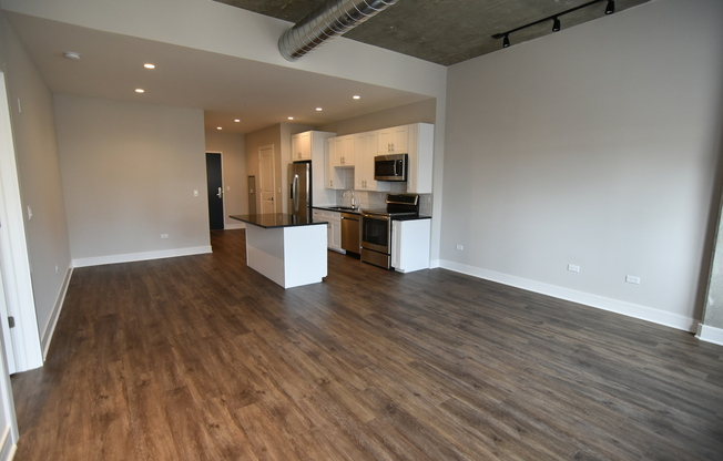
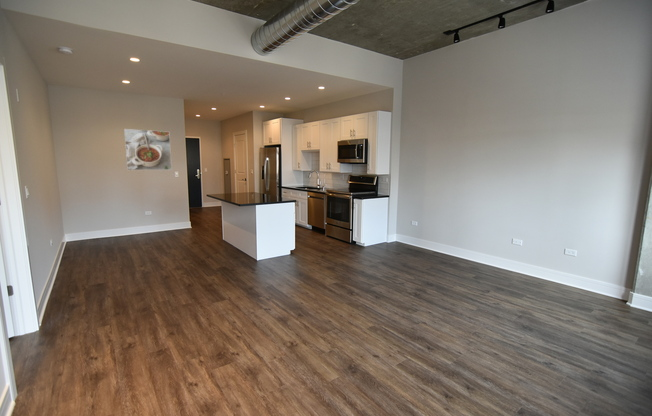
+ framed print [123,128,173,171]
